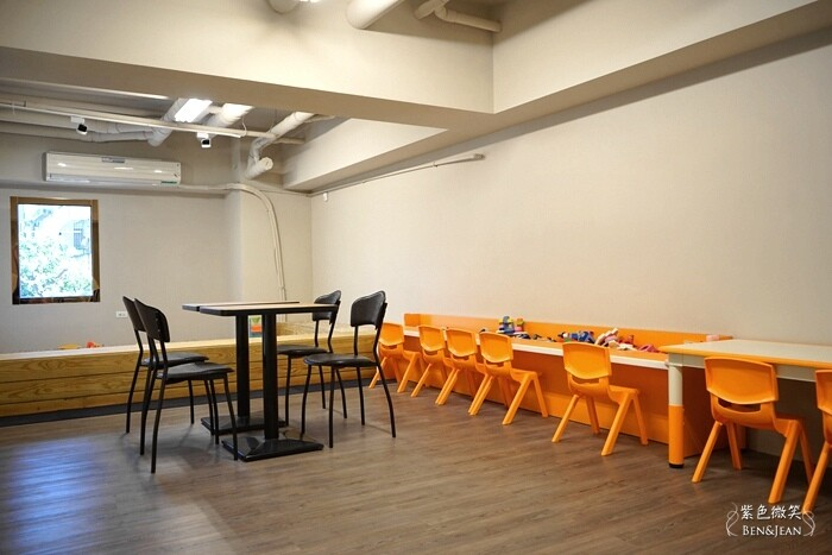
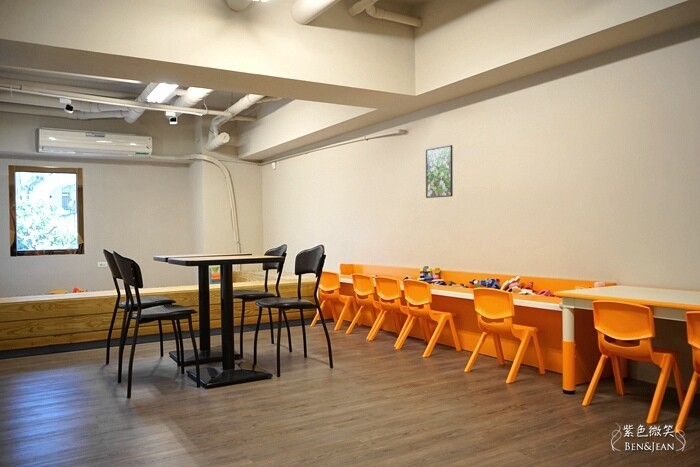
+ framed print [425,144,454,199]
